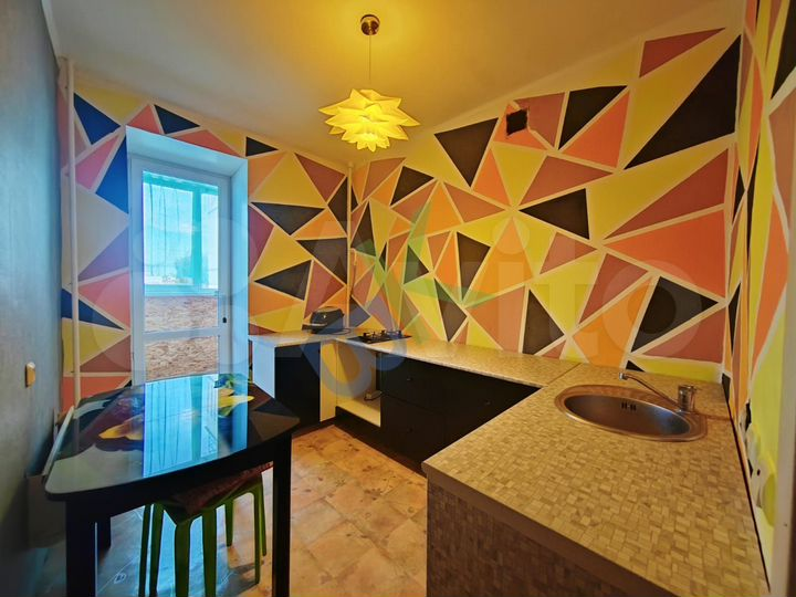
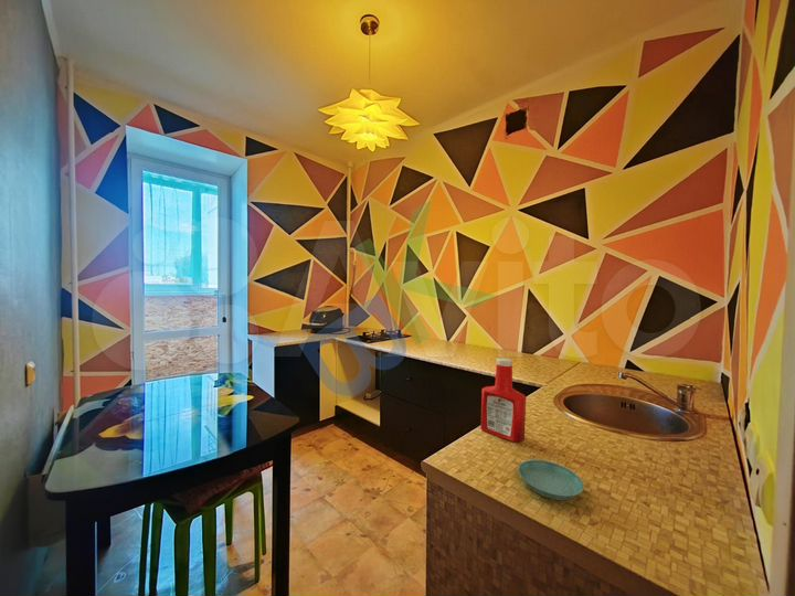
+ saucer [517,459,585,501]
+ soap bottle [479,356,527,444]
